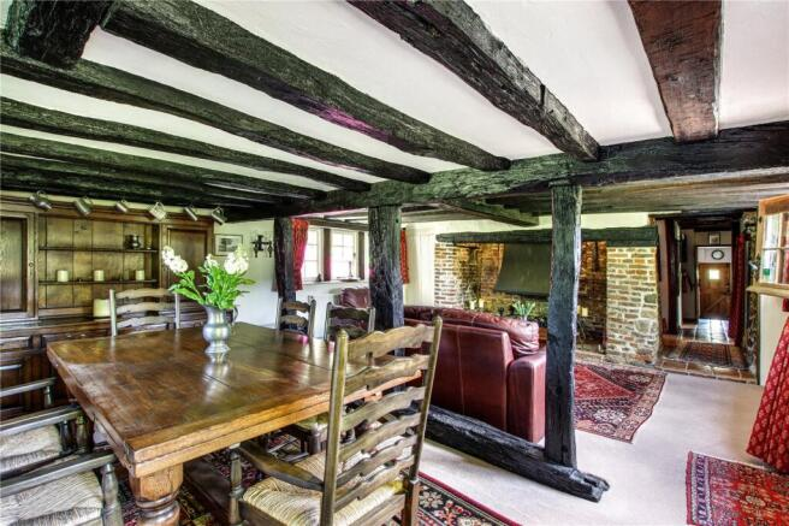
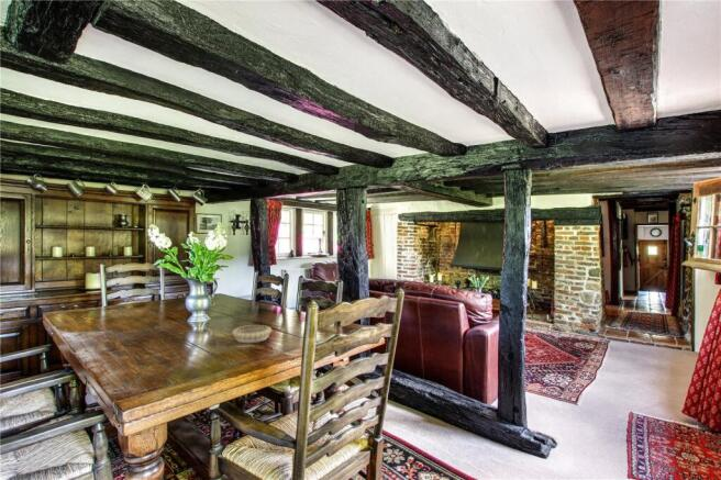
+ decorative bowl [231,324,273,344]
